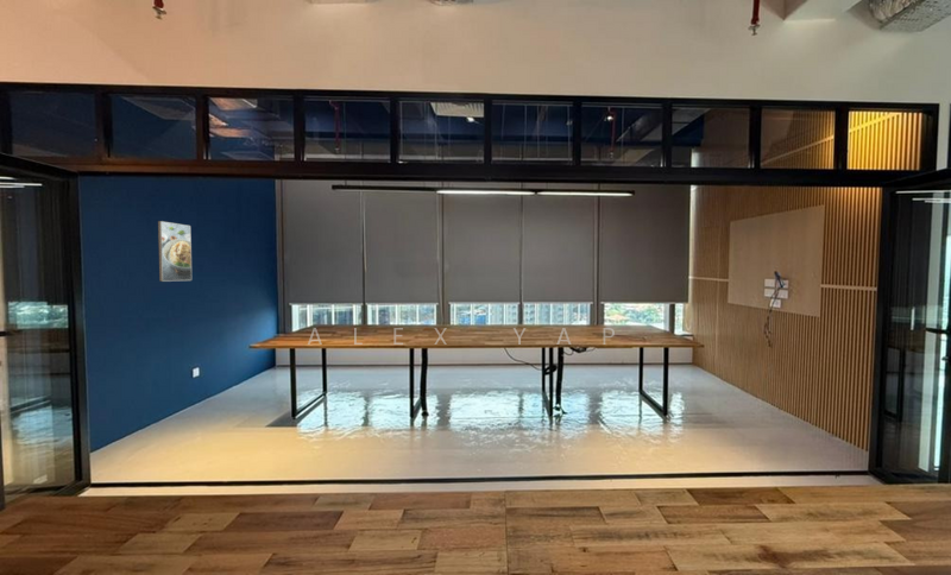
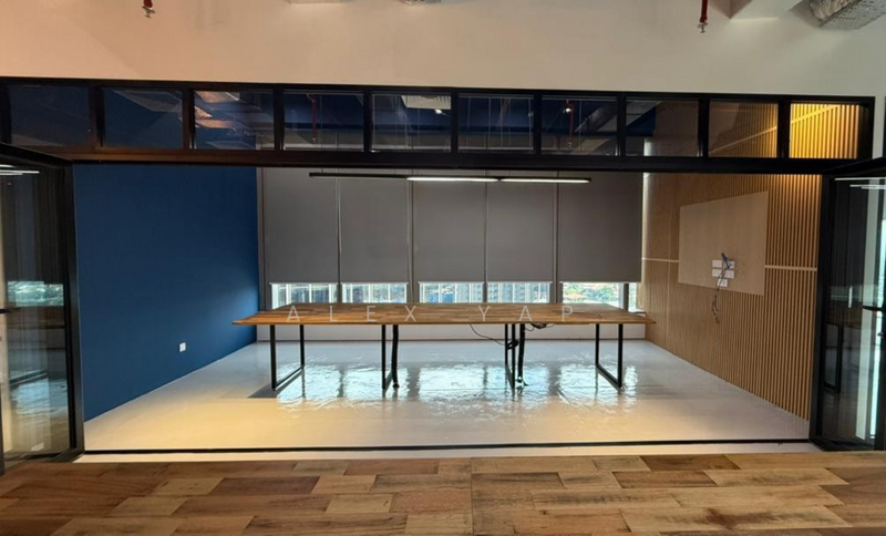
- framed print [157,220,193,283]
